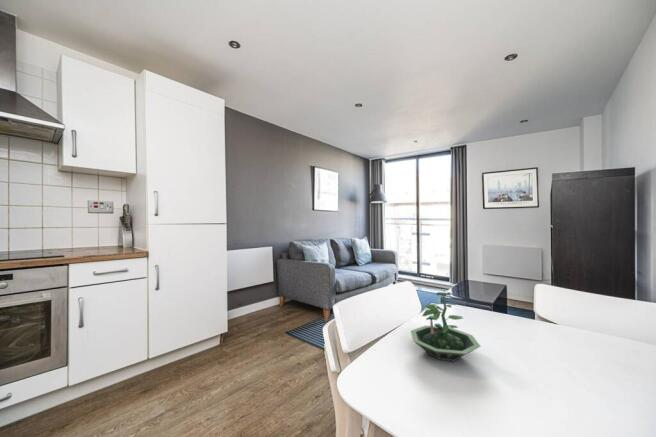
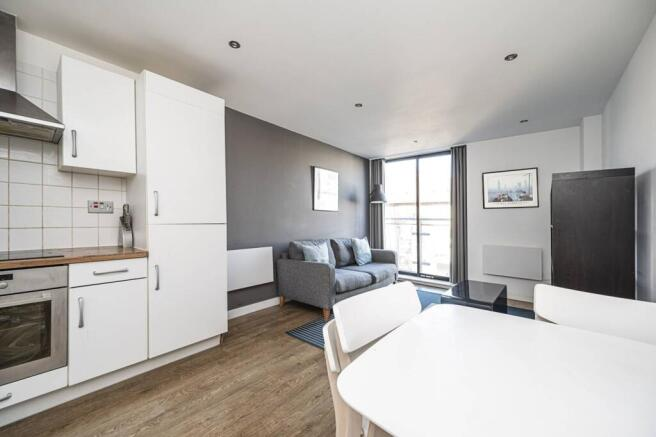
- terrarium [410,291,482,362]
